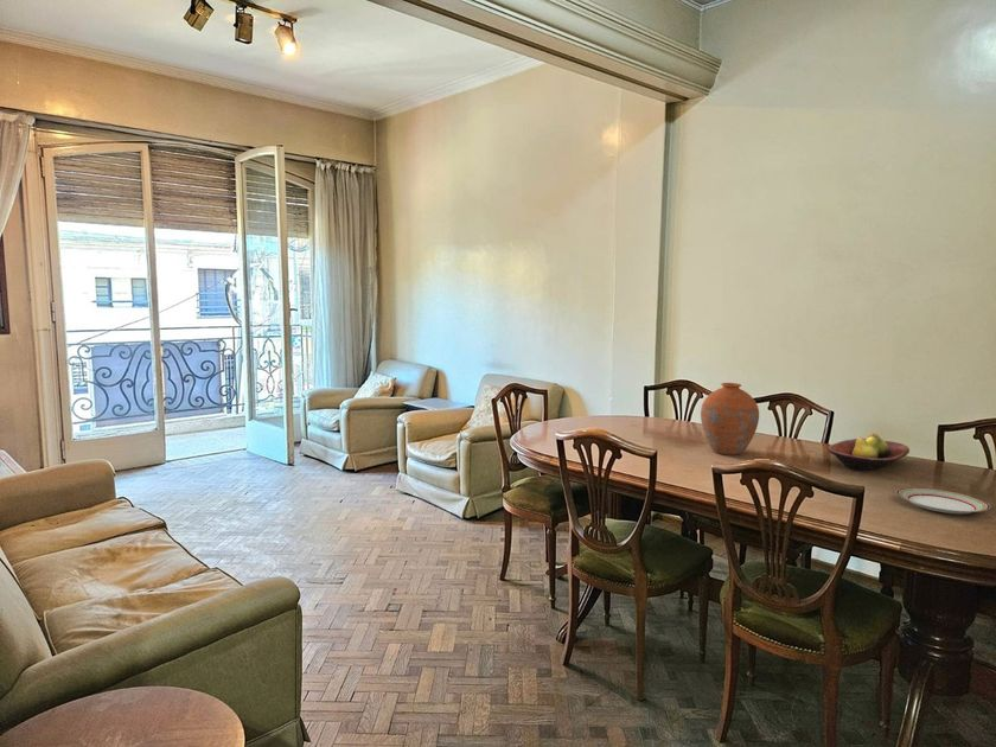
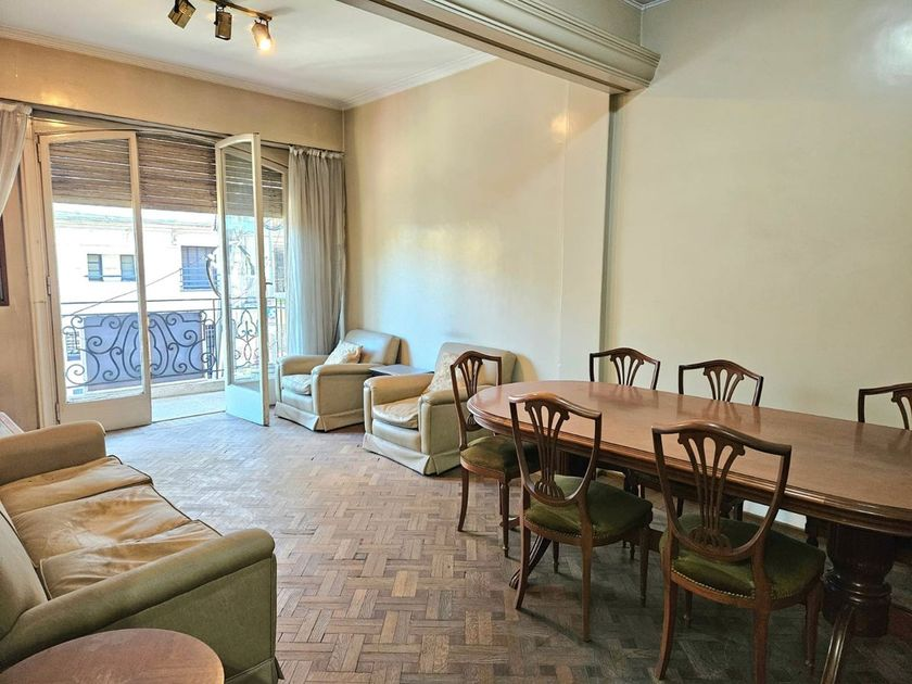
- fruit bowl [826,433,911,472]
- plate [895,486,991,515]
- vase [700,382,760,456]
